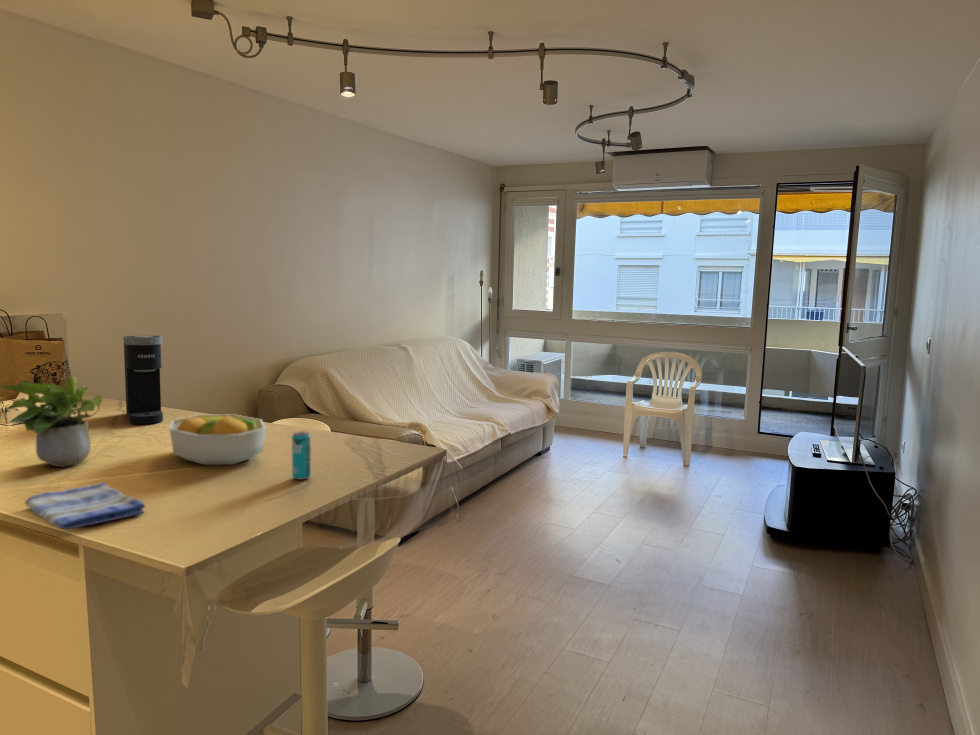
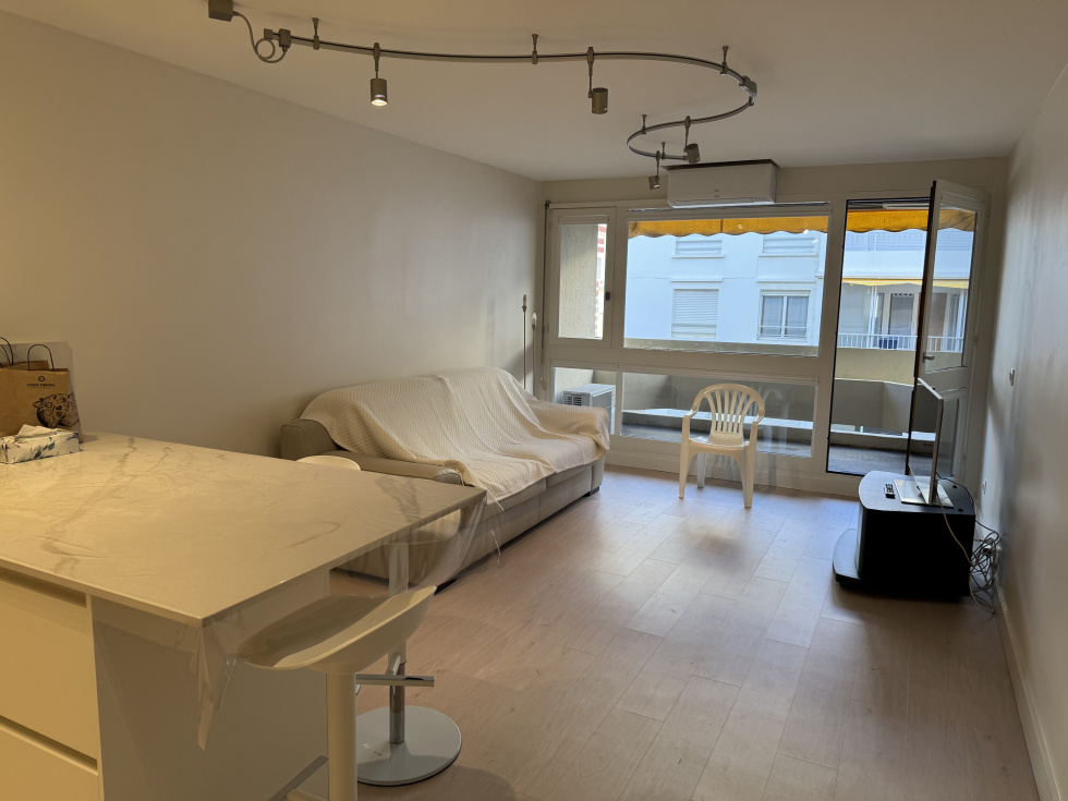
- coffee maker [123,335,164,425]
- dish towel [24,482,146,530]
- fruit bowl [169,413,267,466]
- beverage can [291,431,312,481]
- potted plant [0,376,104,469]
